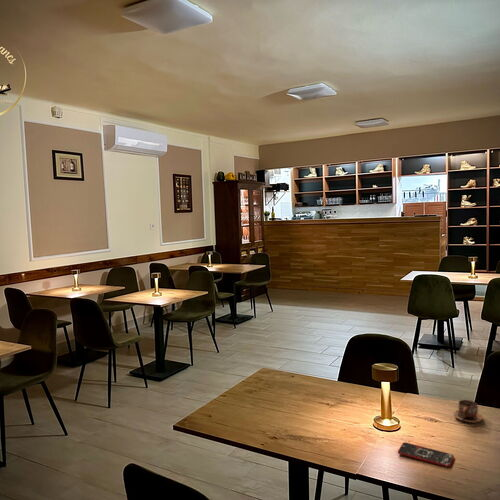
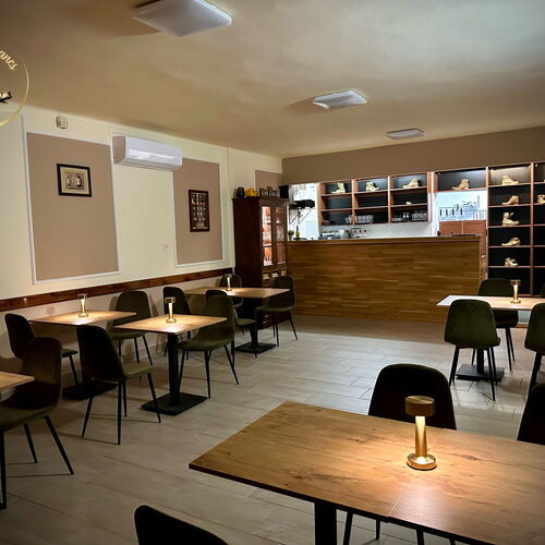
- smartphone [397,441,455,468]
- cup [453,399,484,424]
